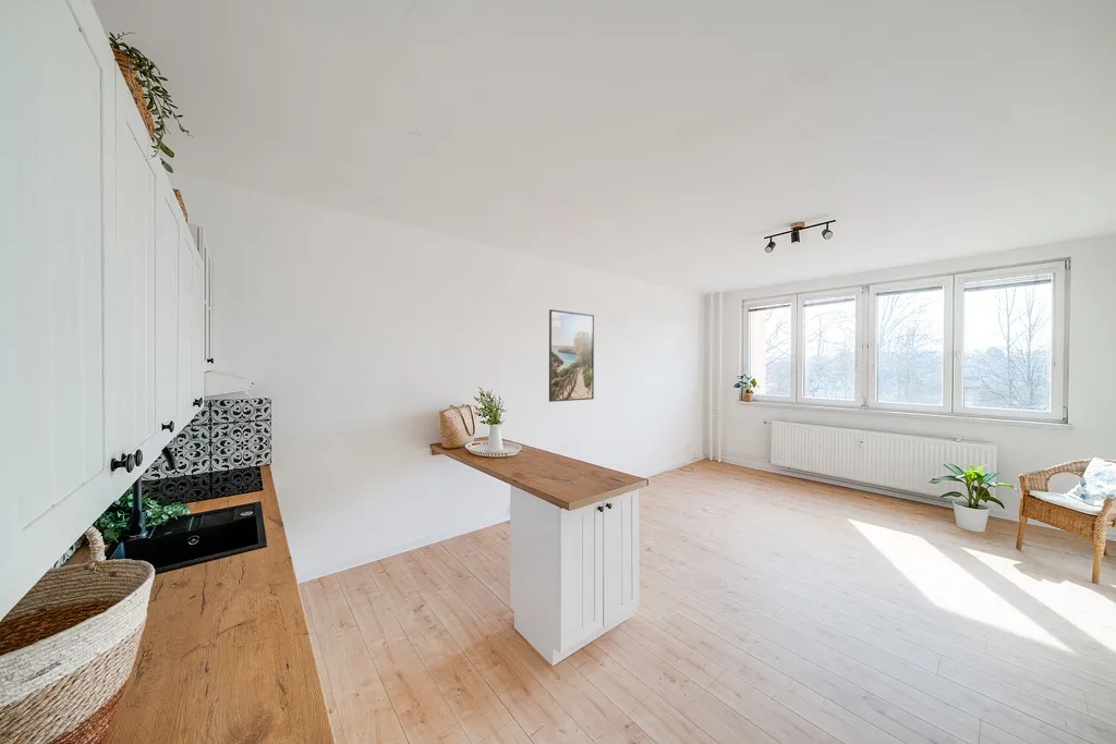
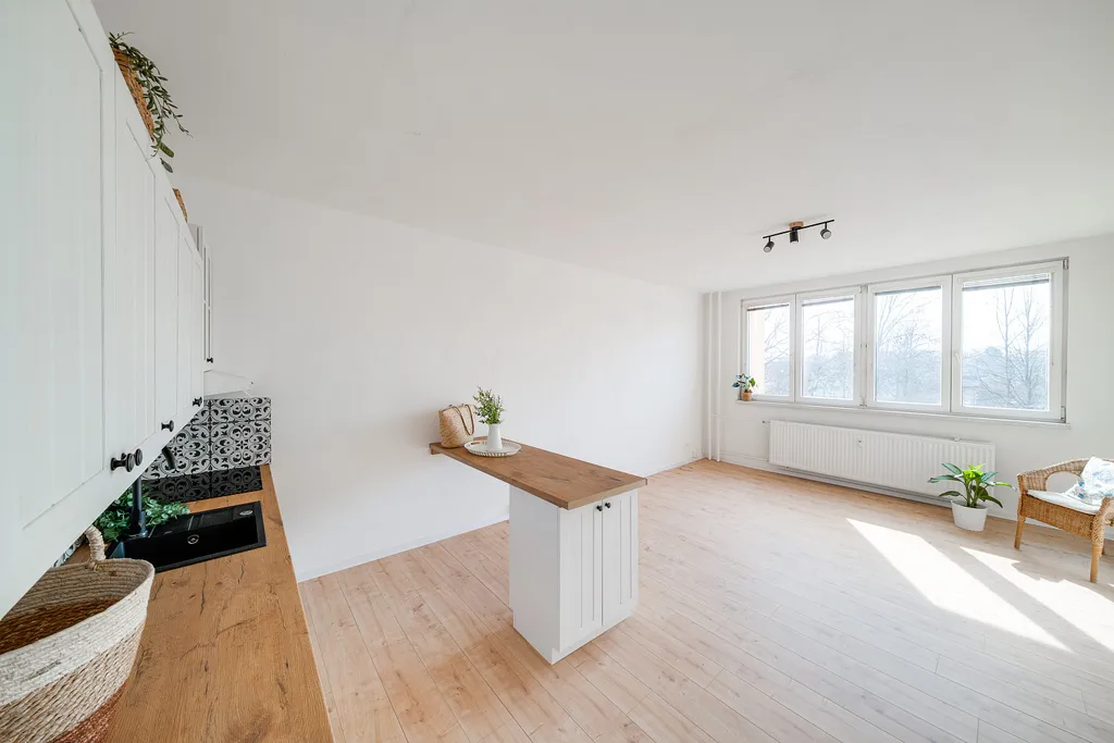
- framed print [548,308,595,403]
